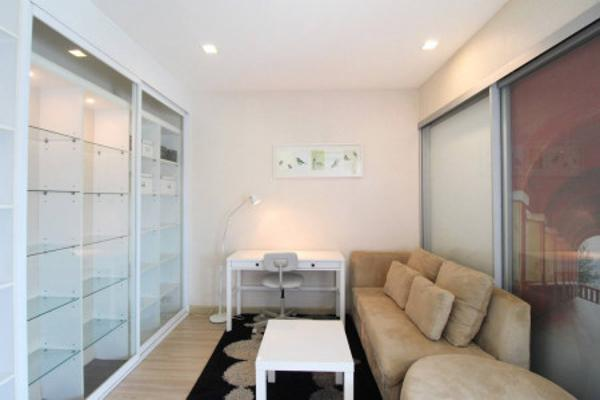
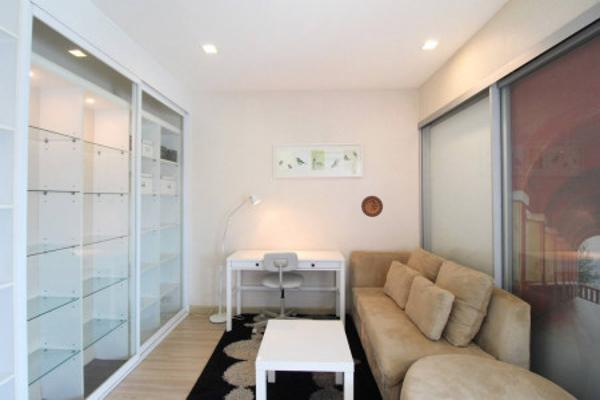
+ decorative plate [360,195,384,218]
